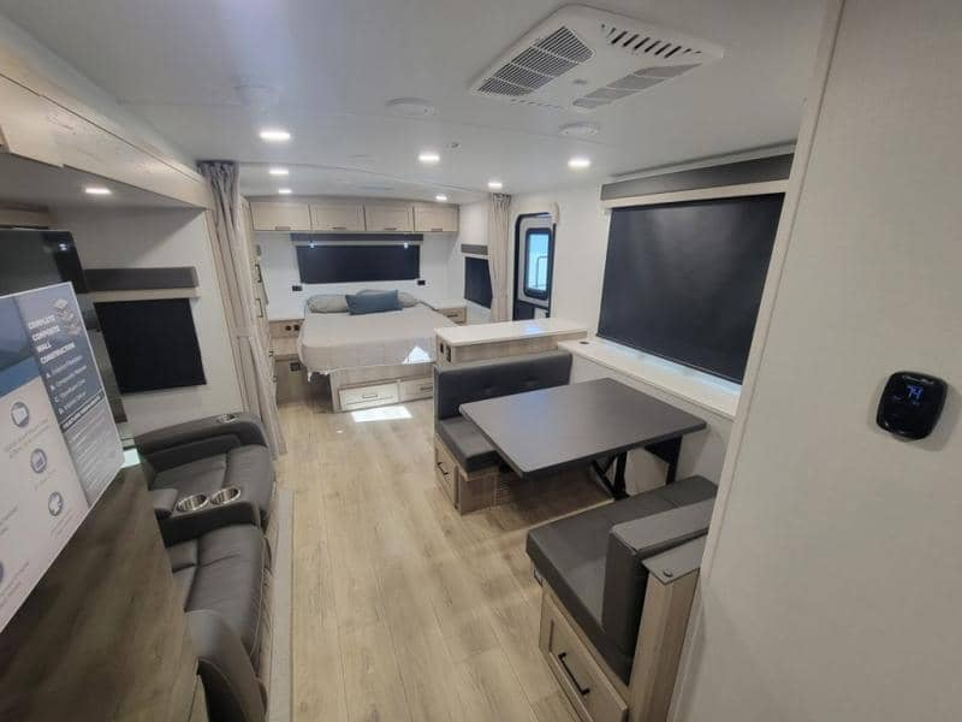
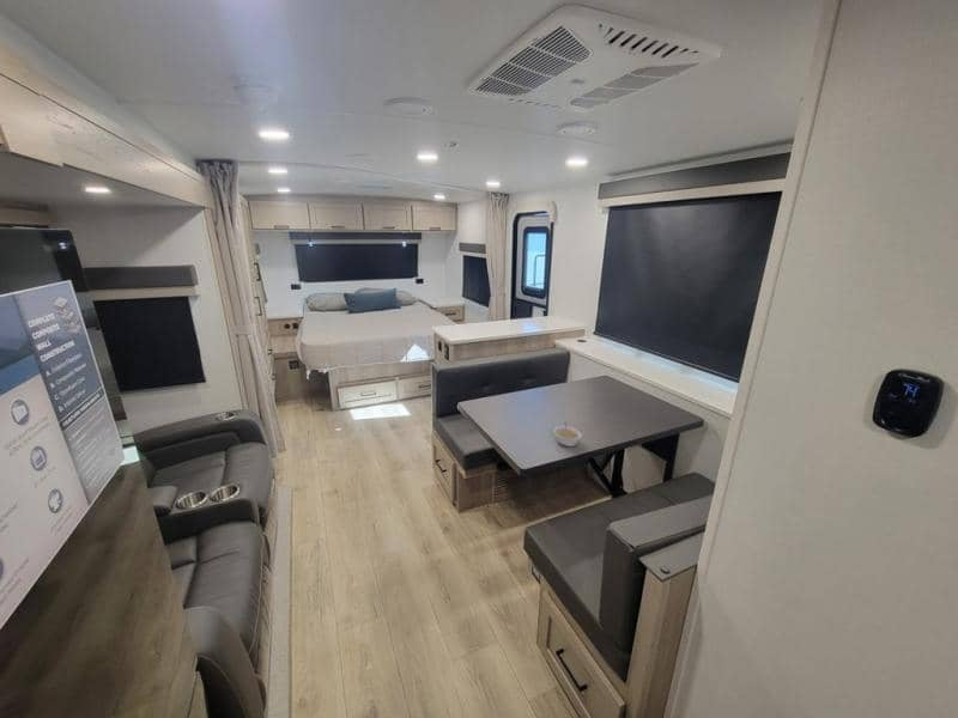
+ legume [552,420,583,448]
